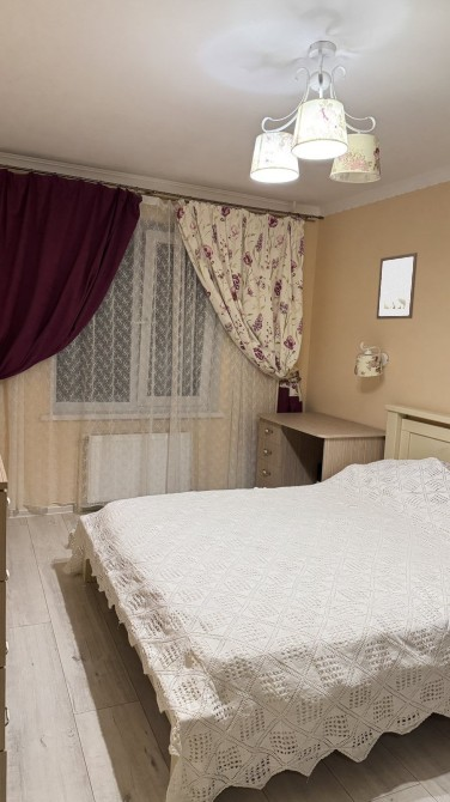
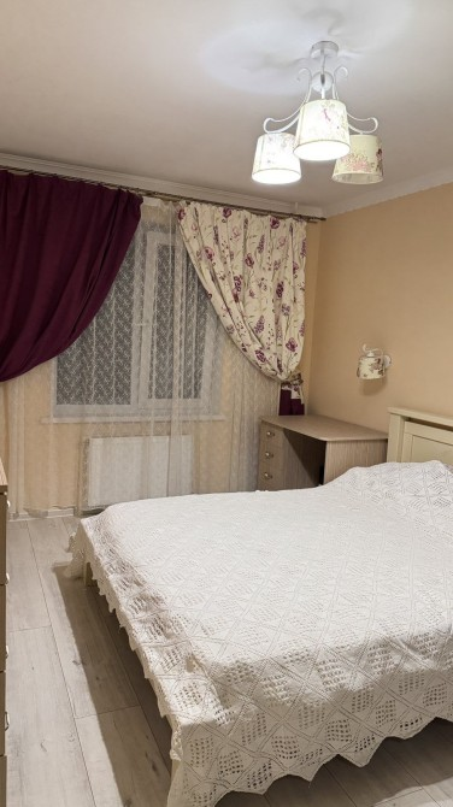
- wall art [376,251,419,321]
